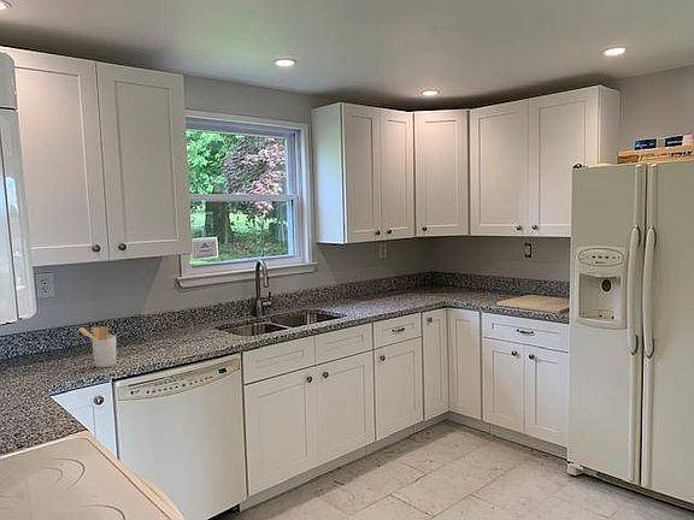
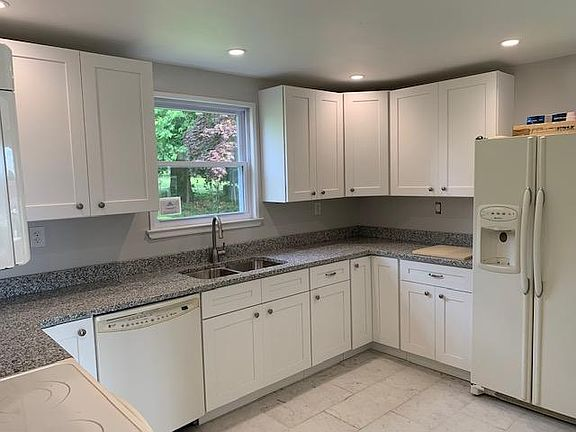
- utensil holder [77,325,117,368]
